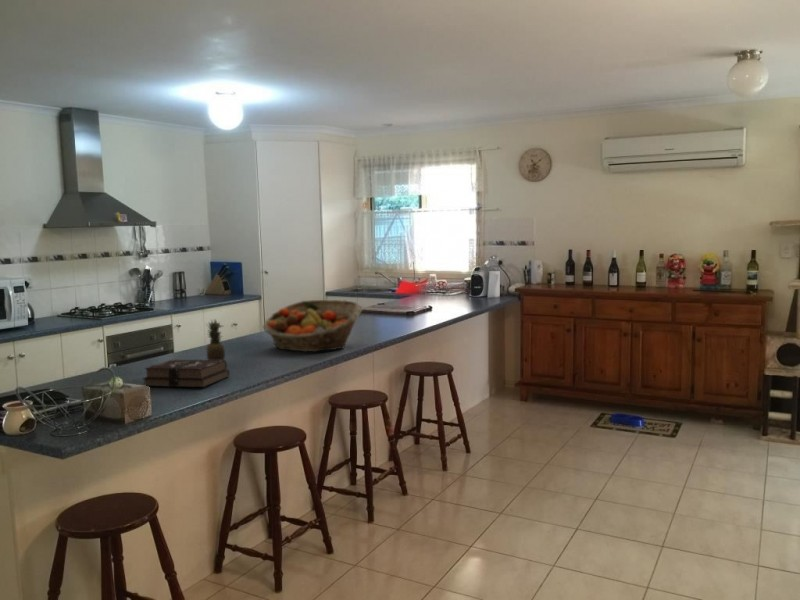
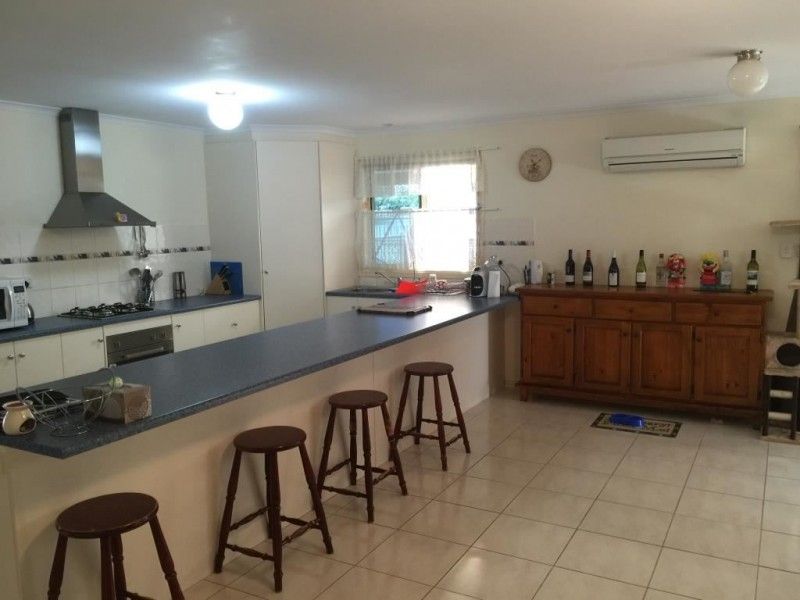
- fruit [205,318,226,360]
- fruit basket [262,299,363,353]
- hardback book [142,359,230,388]
